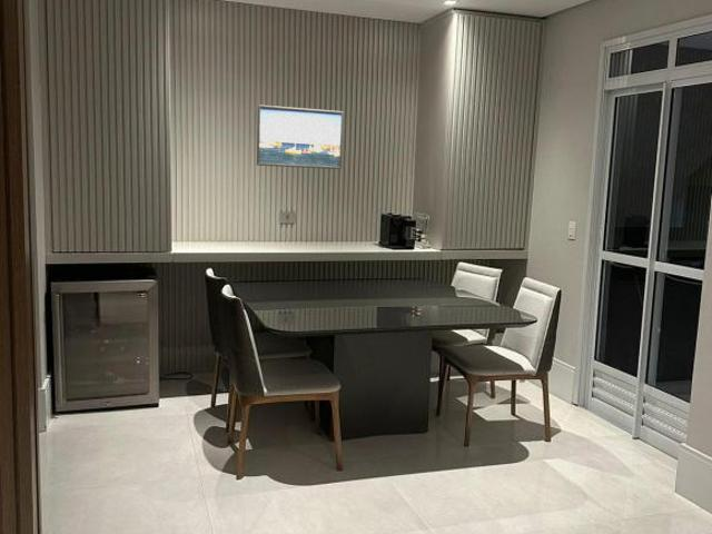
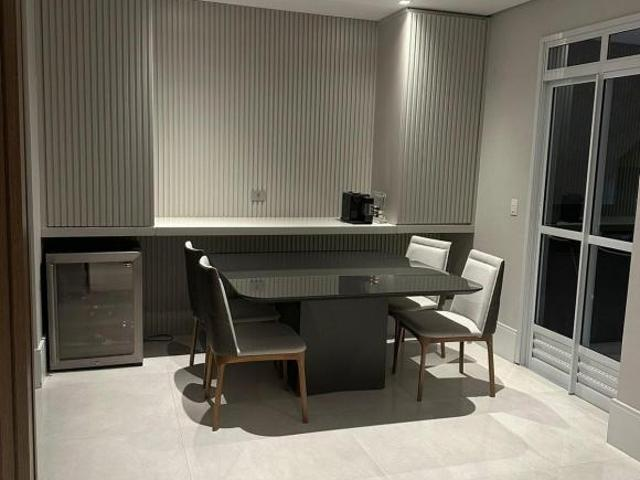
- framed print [256,103,345,170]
